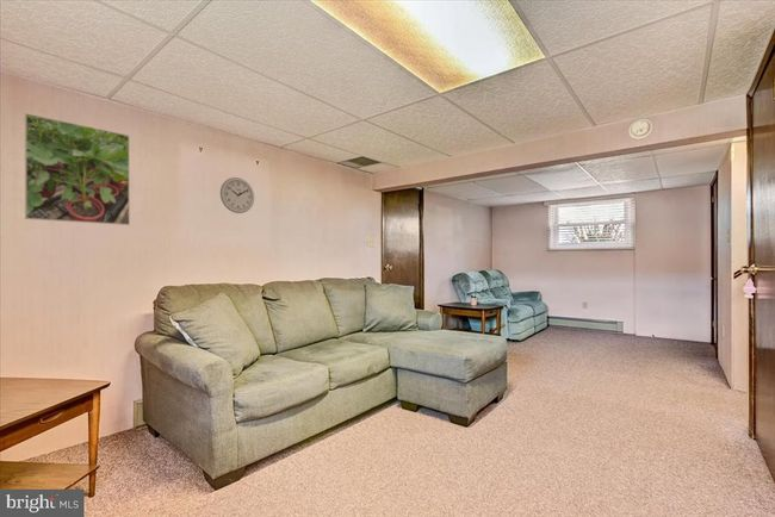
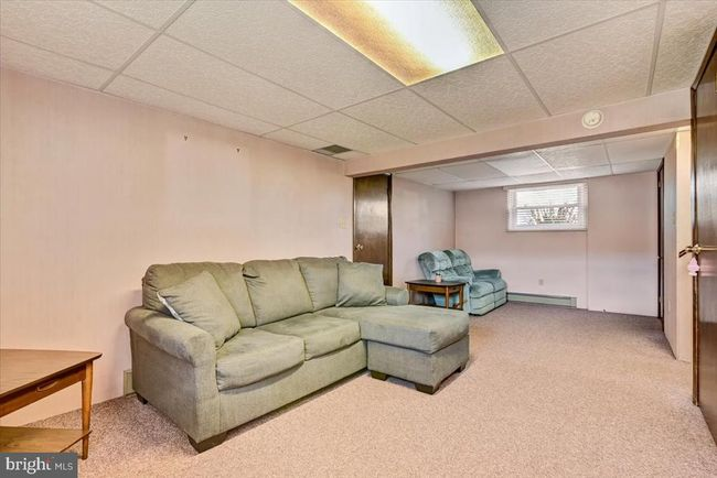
- wall clock [219,176,255,214]
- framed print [24,112,131,226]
